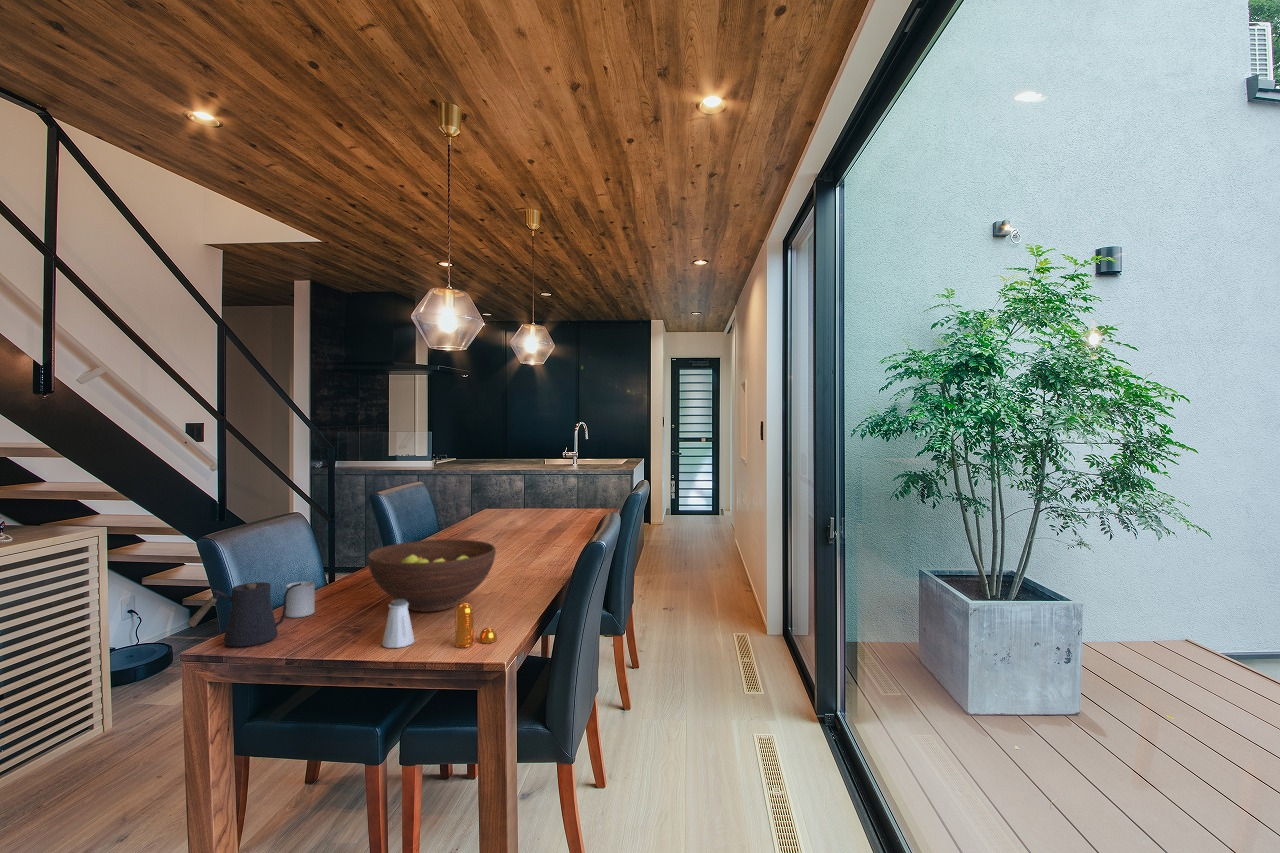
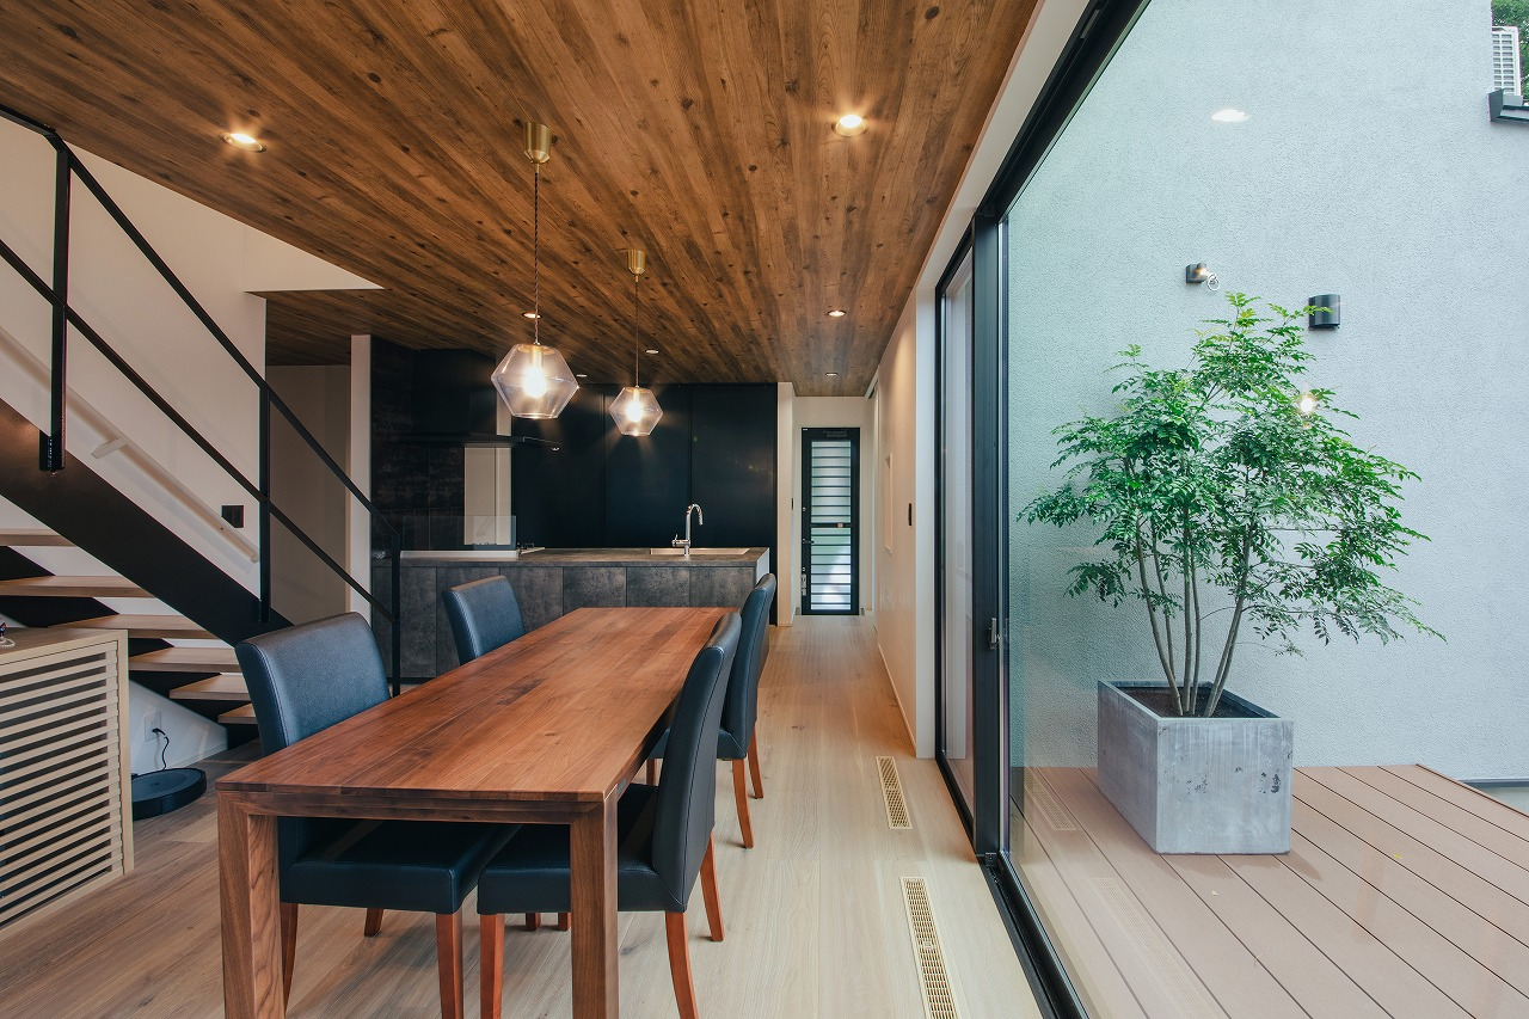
- saltshaker [381,599,416,649]
- pepper shaker [454,602,498,649]
- fruit bowl [367,538,497,613]
- cup [285,580,316,618]
- kettle [186,581,303,648]
